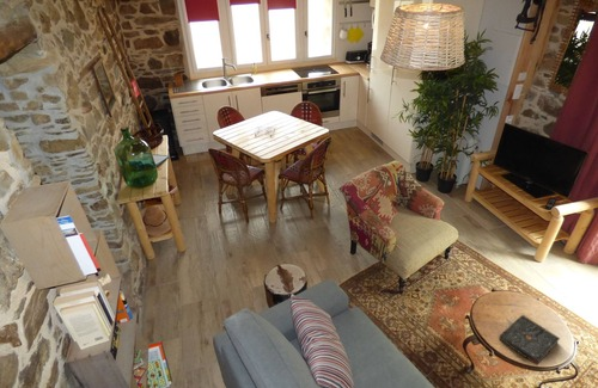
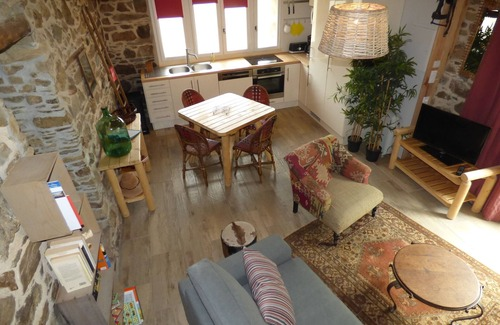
- book [498,314,561,367]
